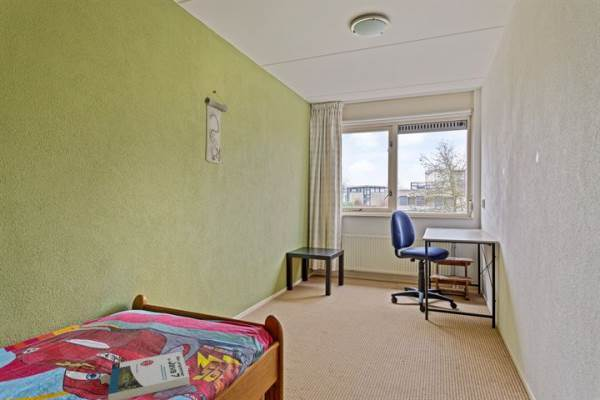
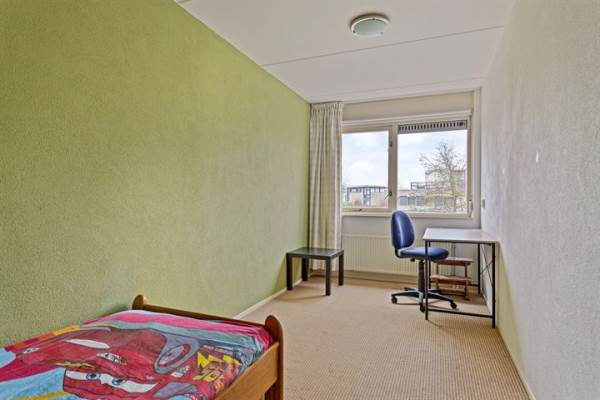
- book [107,351,191,400]
- wall scroll [203,90,229,165]
